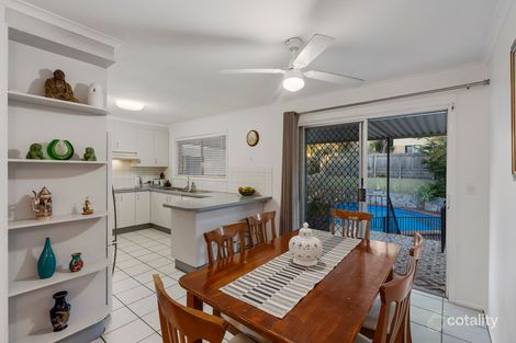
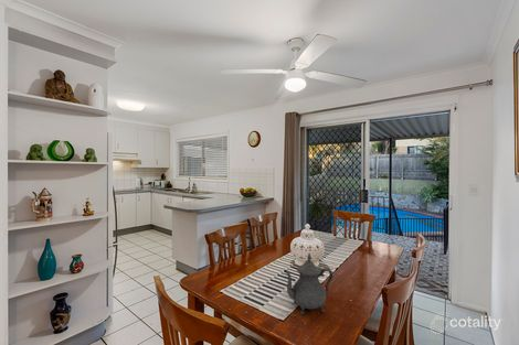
+ teapot [283,252,335,315]
